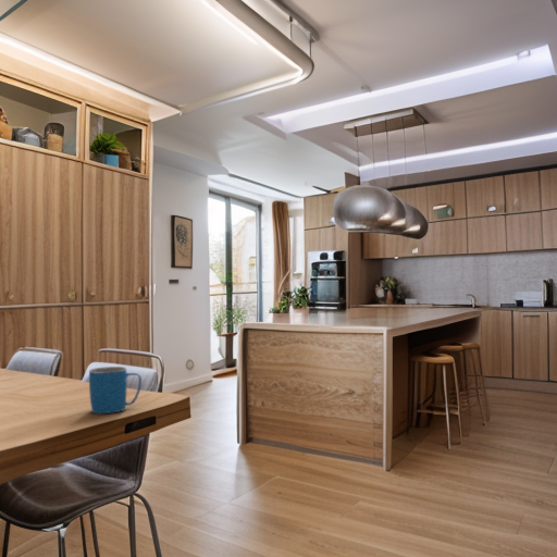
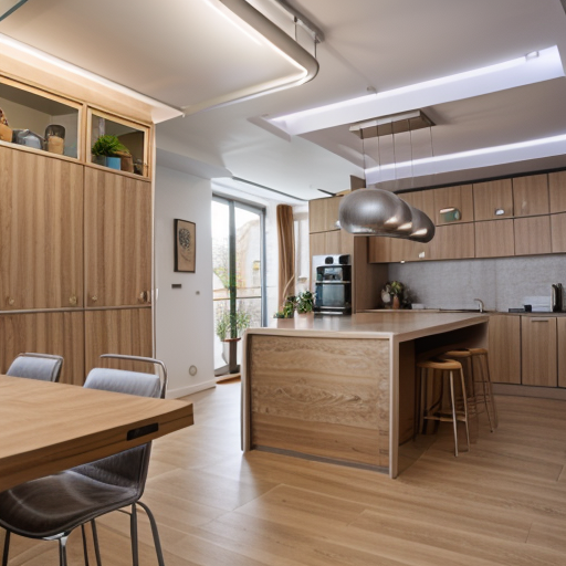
- mug [88,366,143,414]
